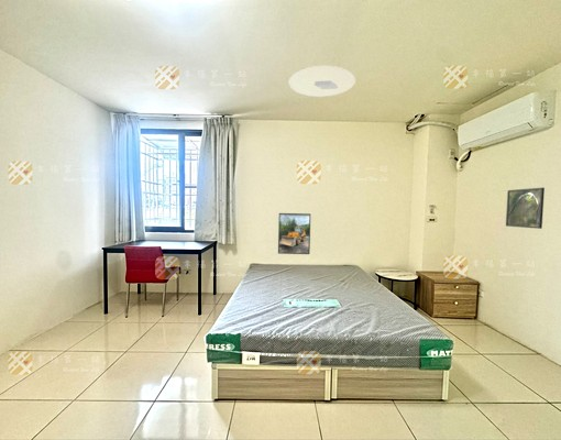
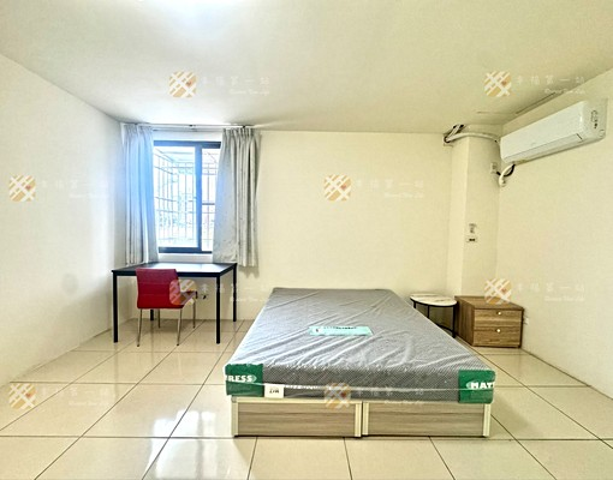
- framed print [505,187,546,230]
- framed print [277,212,311,255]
- ceiling light [288,65,356,98]
